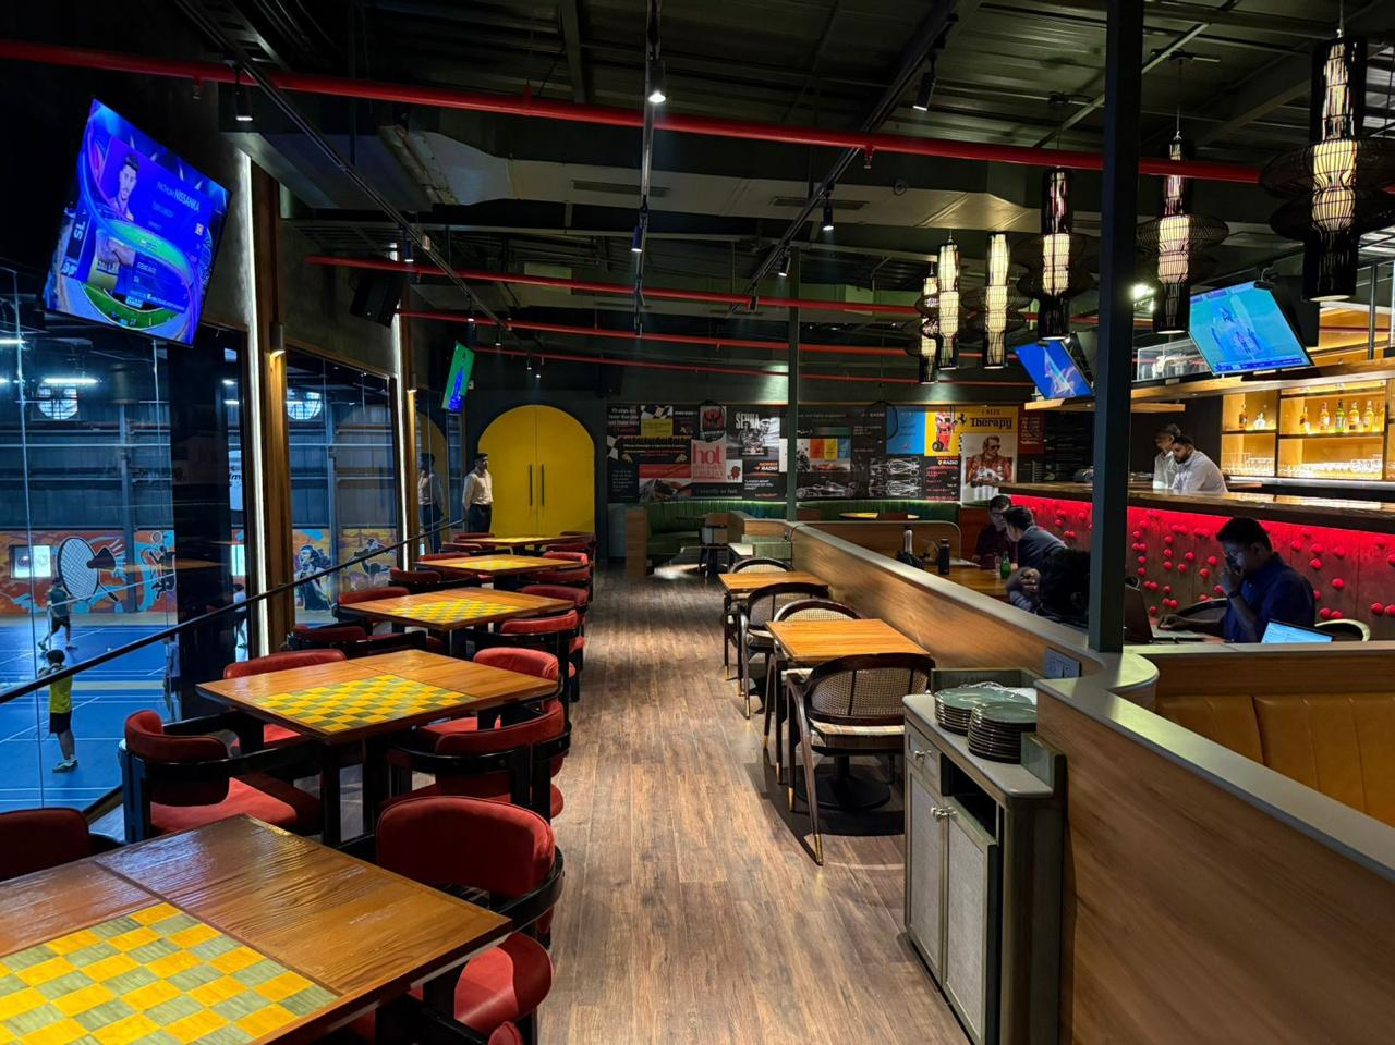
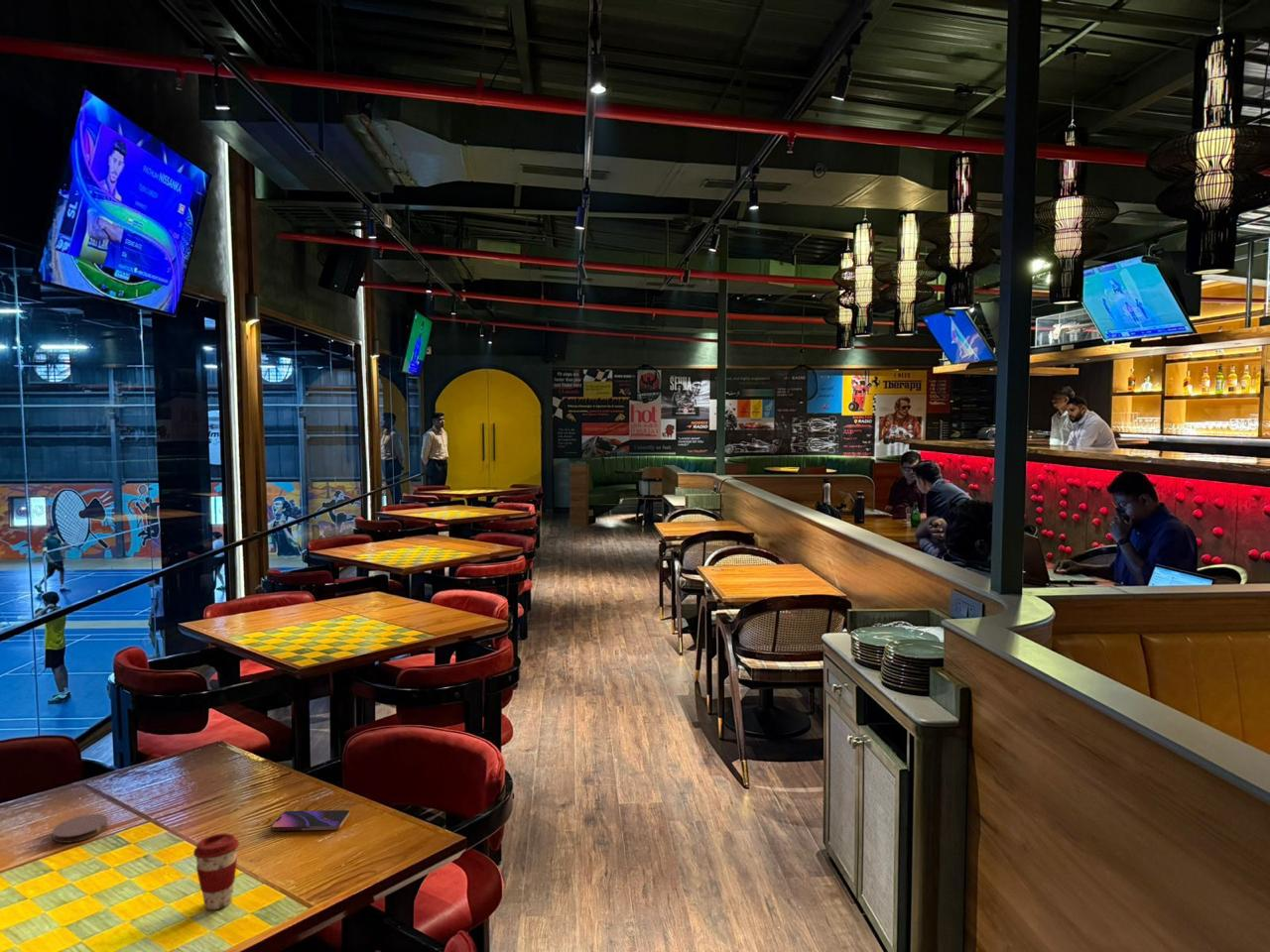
+ coaster [52,813,109,844]
+ coffee cup [192,832,240,910]
+ smartphone [270,809,350,832]
